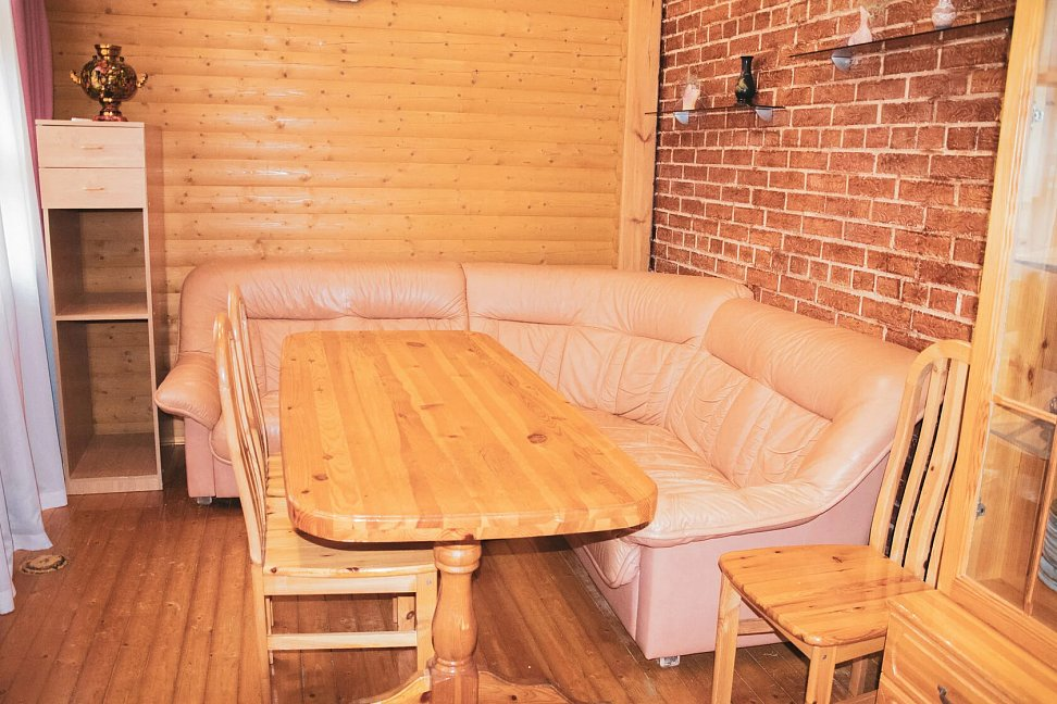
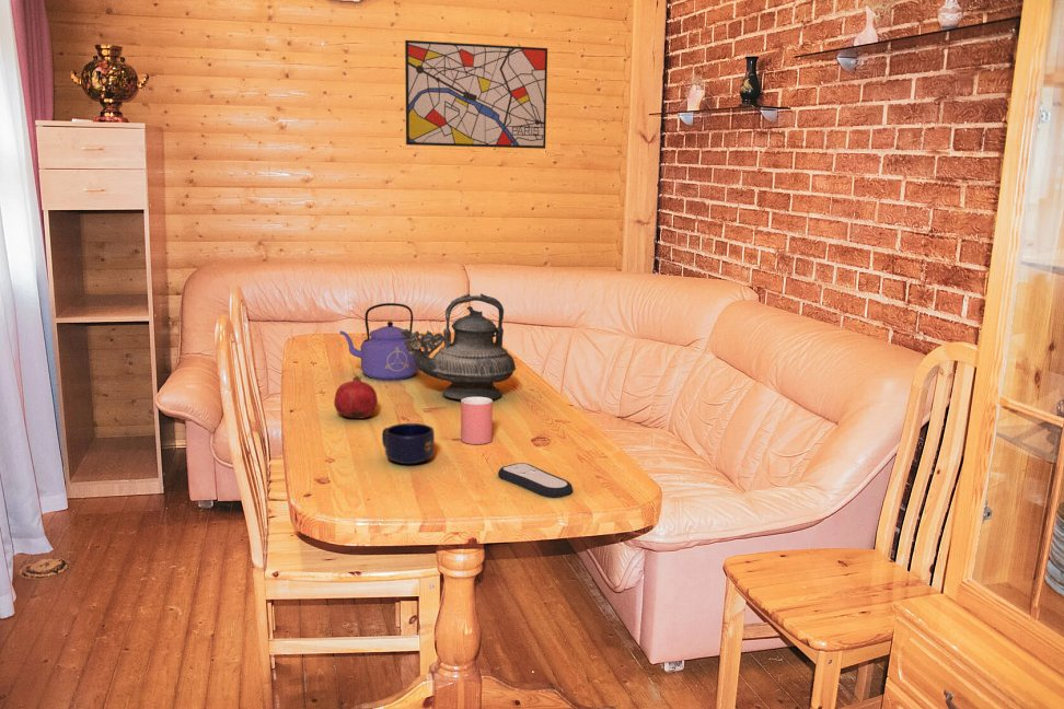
+ fruit [333,374,379,419]
+ kettle [338,302,420,382]
+ cup [460,397,494,445]
+ mug [381,422,436,466]
+ teapot [401,292,517,402]
+ wall art [404,39,548,150]
+ remote control [497,462,574,499]
